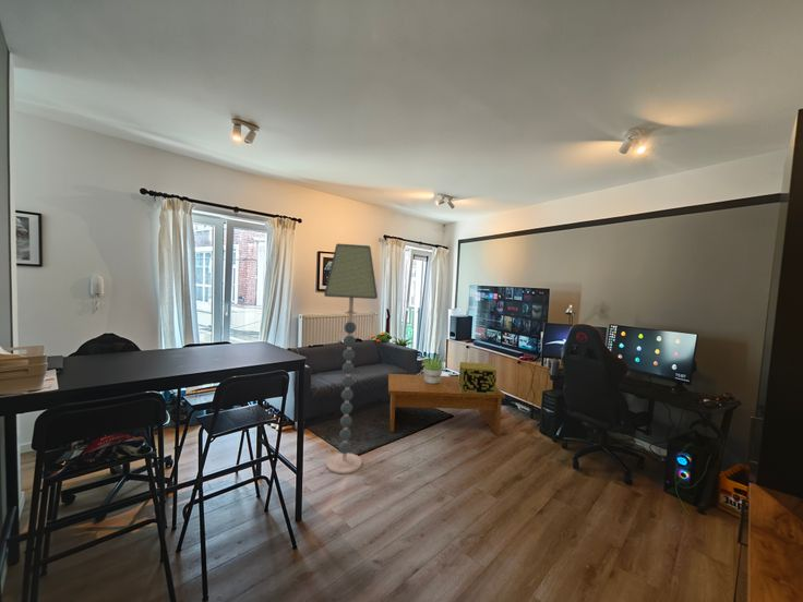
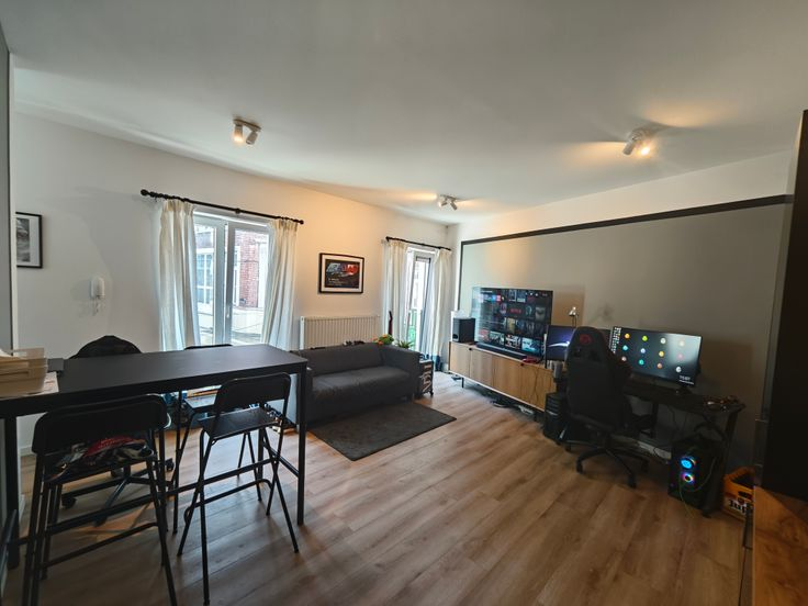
- floor lamp [323,242,379,474]
- coffee table [387,373,506,436]
- decorative box [458,361,498,395]
- potted plant [419,352,446,384]
